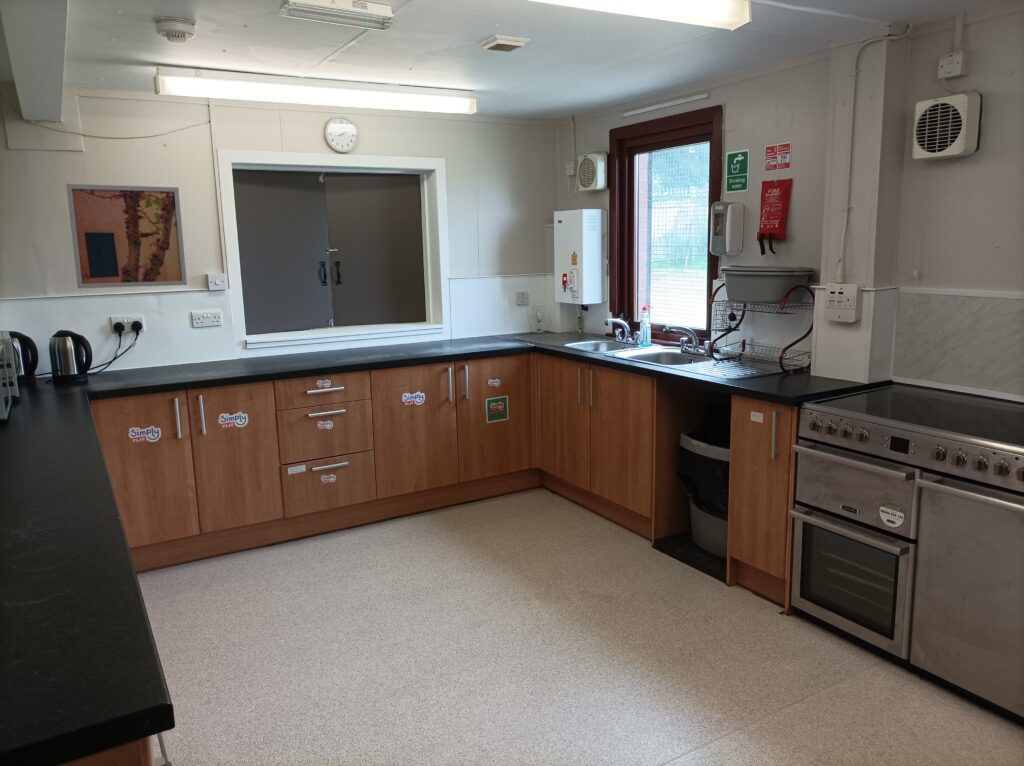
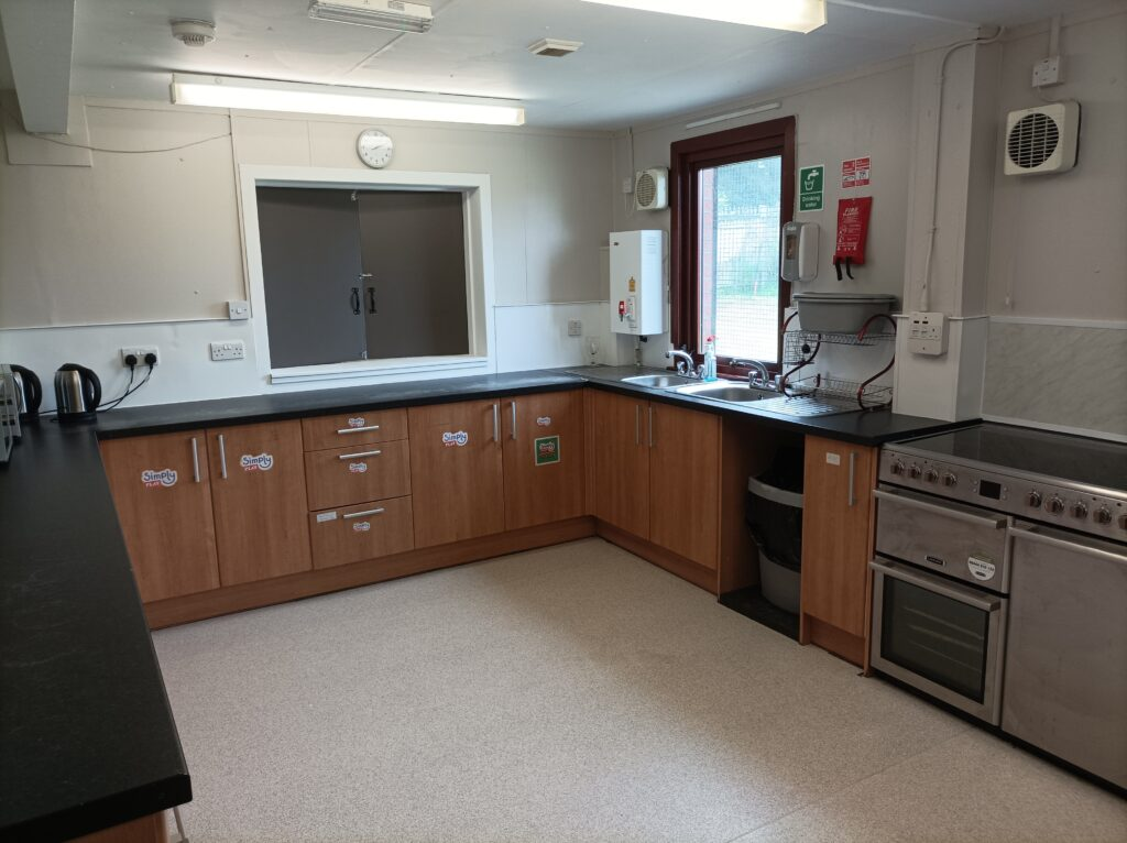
- wall art [66,183,188,289]
